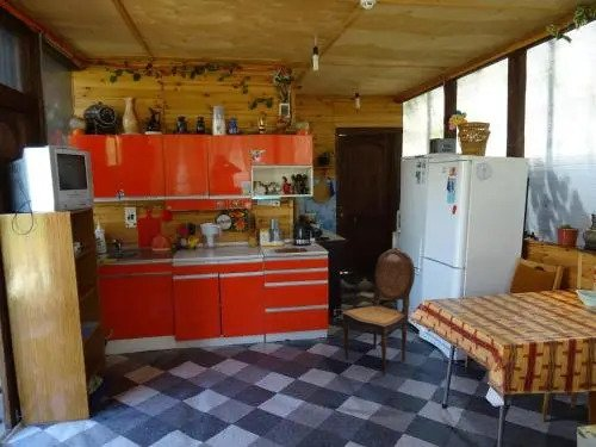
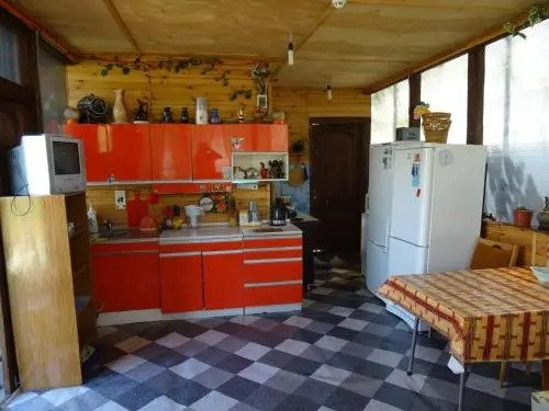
- dining chair [341,246,416,377]
